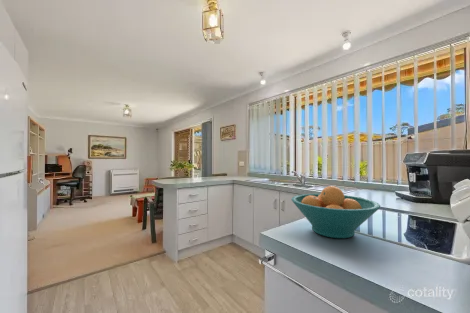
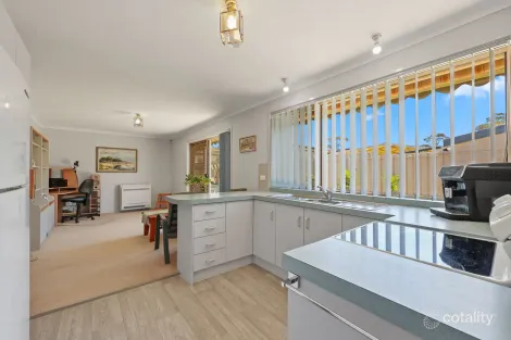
- fruit bowl [290,185,381,239]
